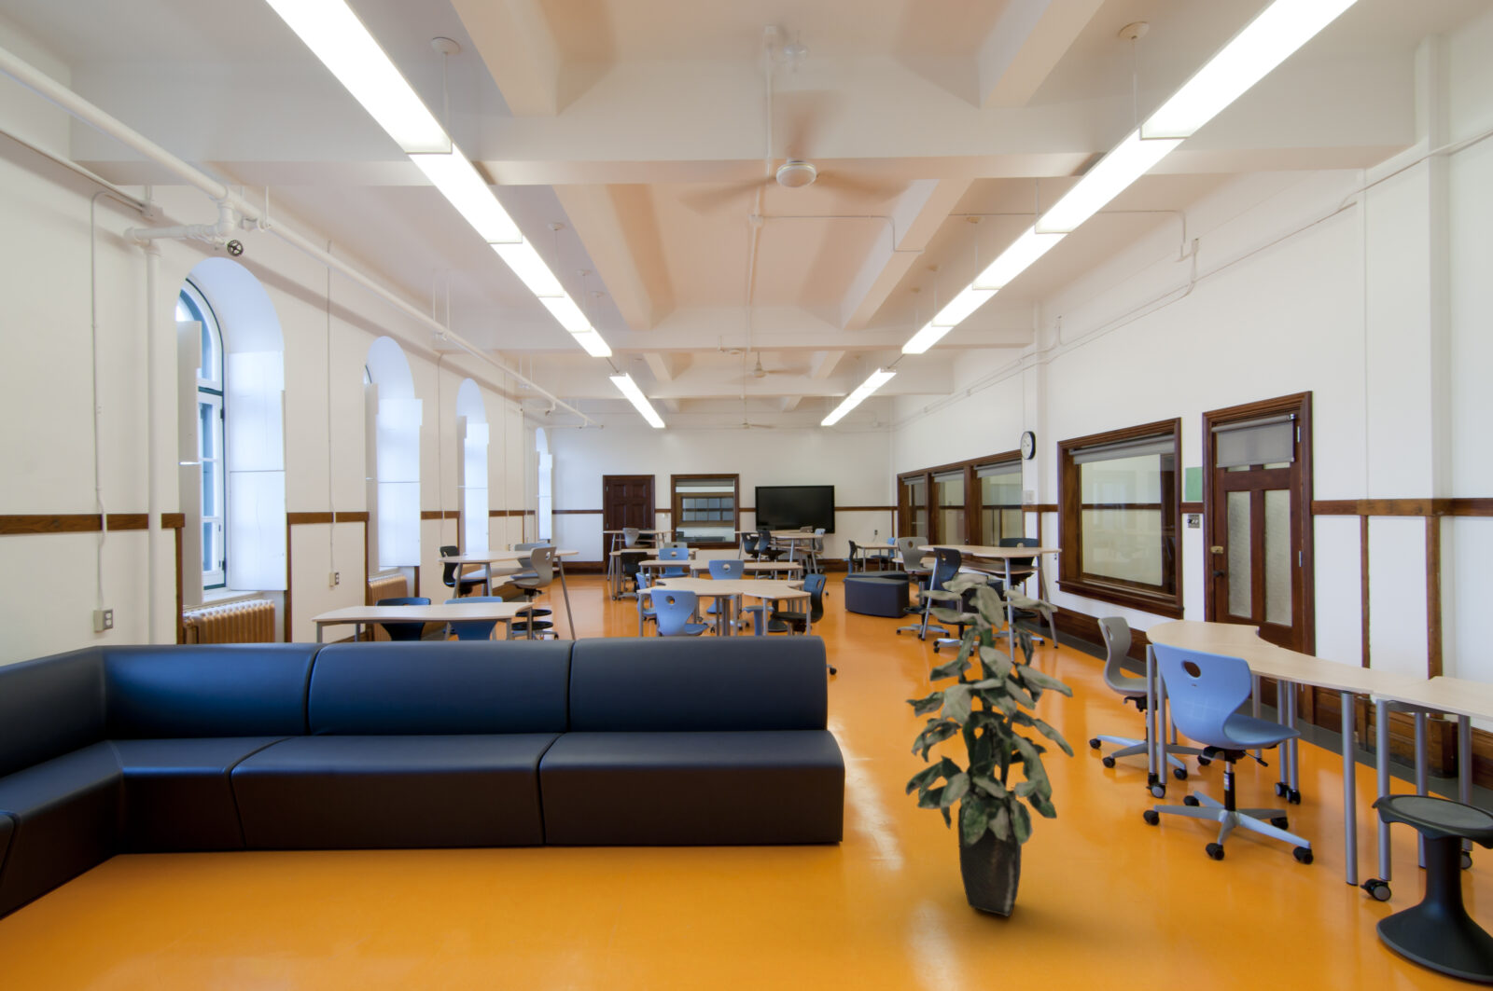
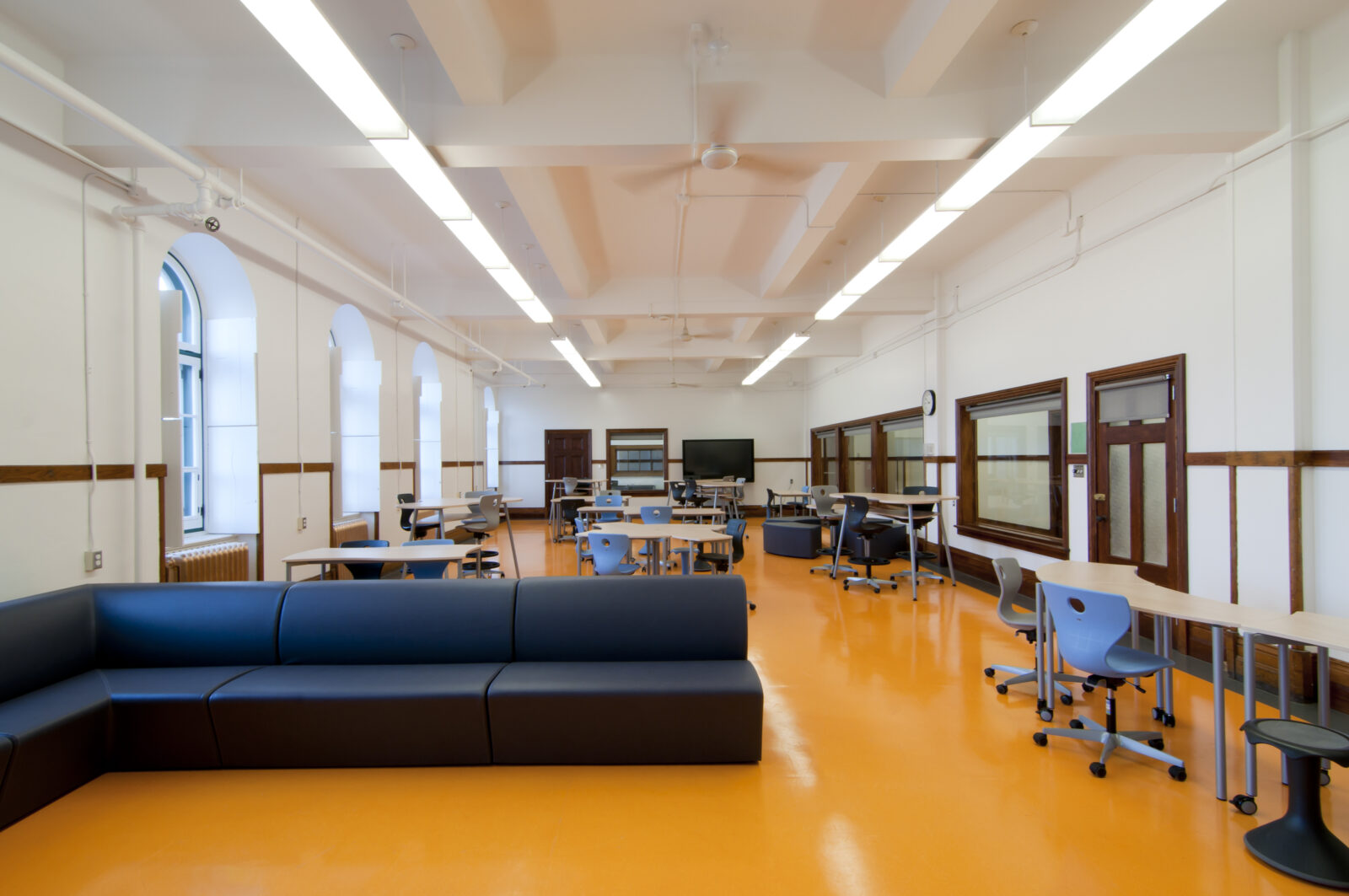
- indoor plant [904,573,1075,917]
